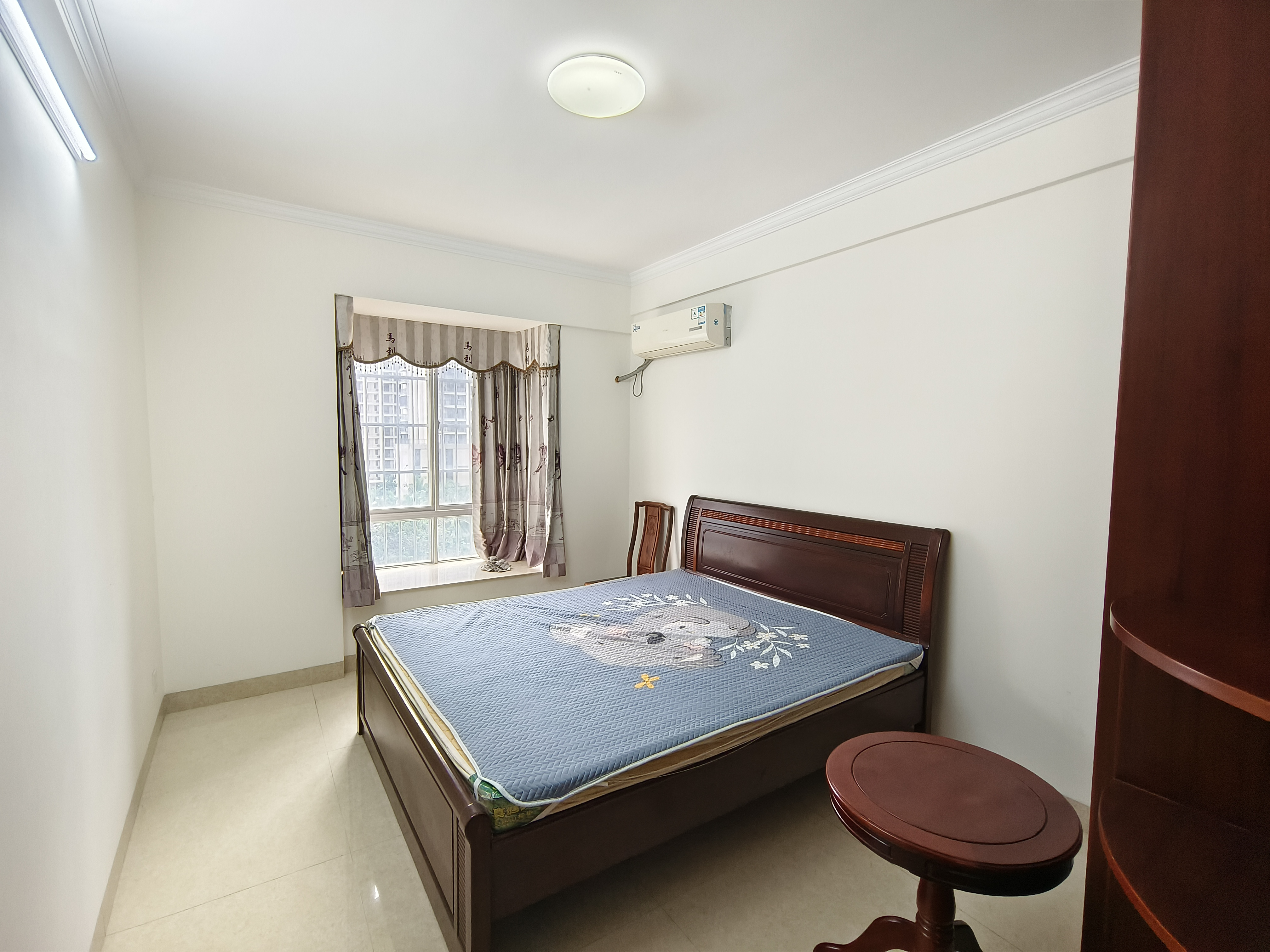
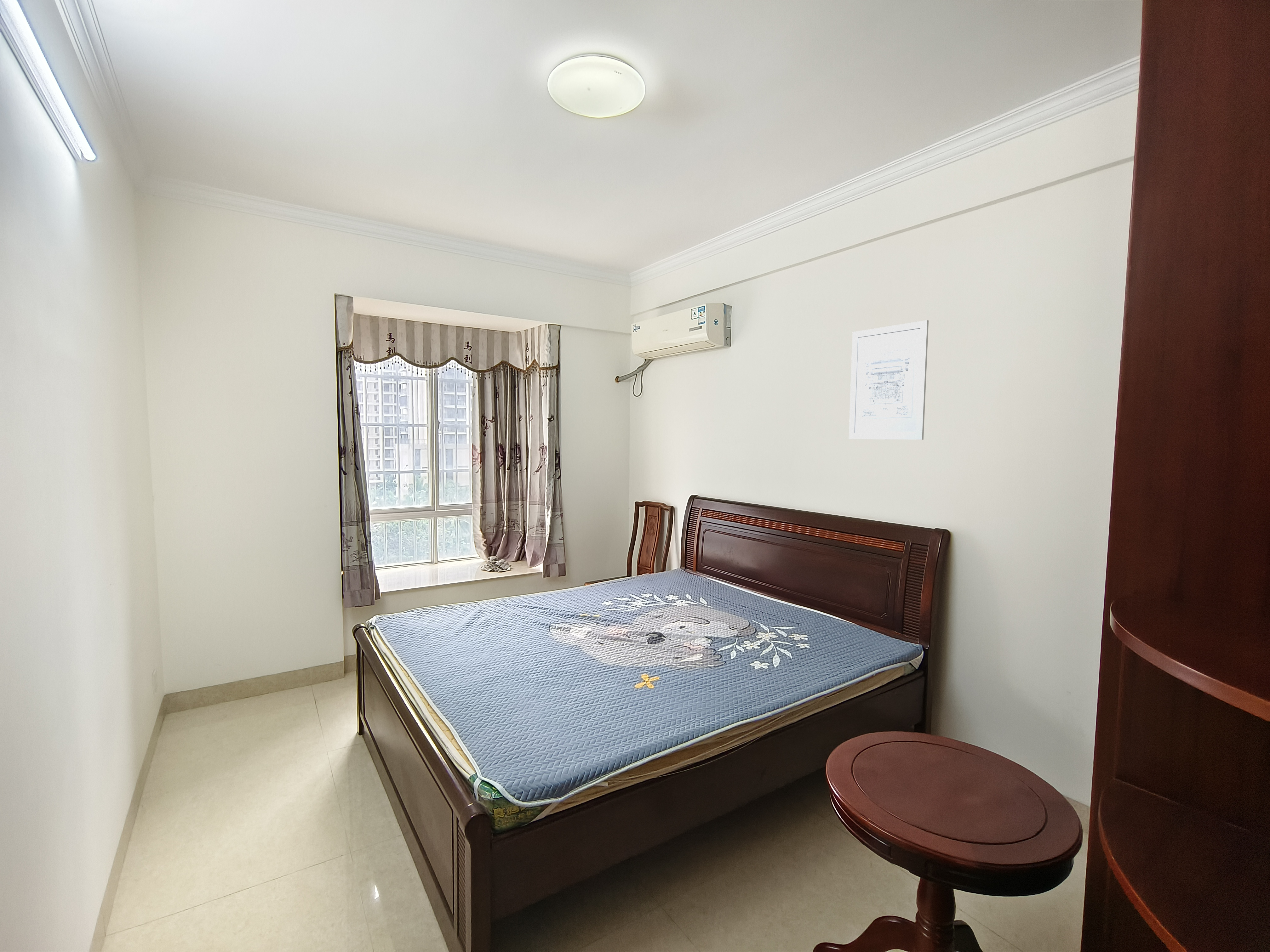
+ wall art [849,320,929,440]
